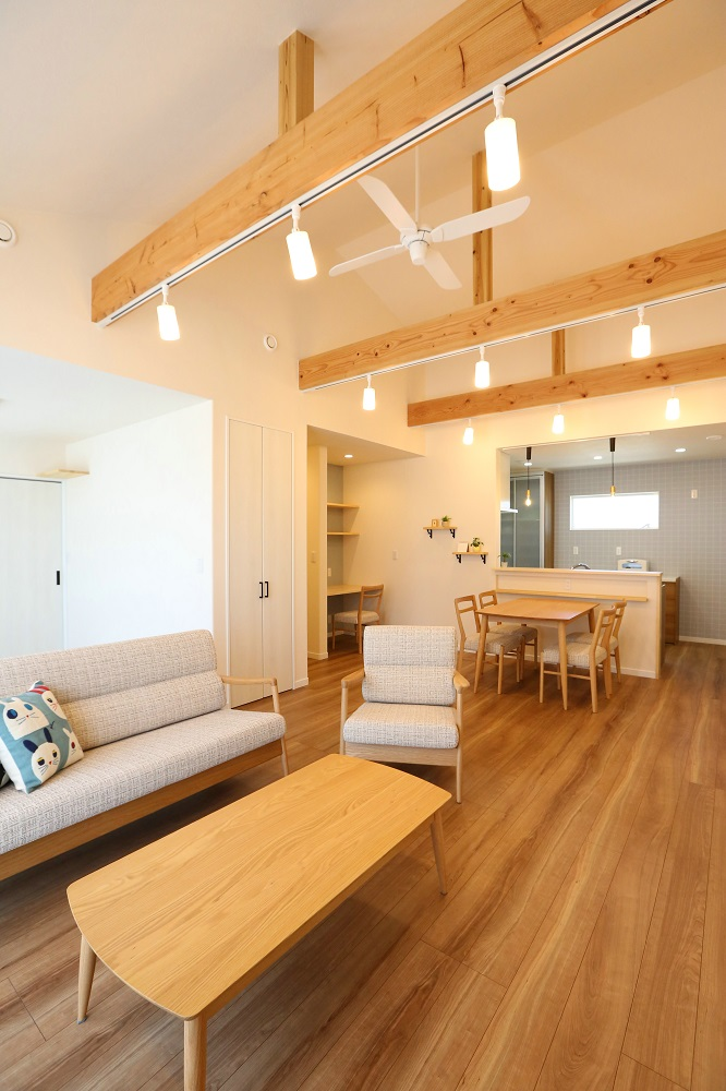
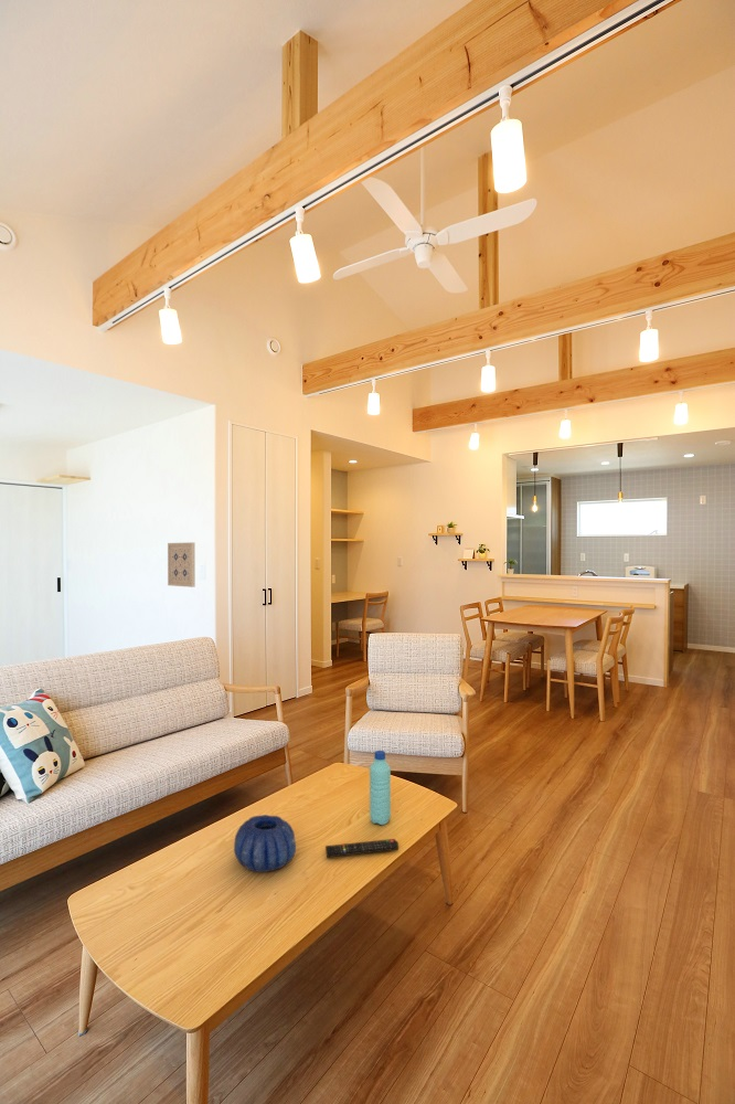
+ wall art [167,541,196,588]
+ decorative bowl [233,814,297,873]
+ remote control [324,838,400,858]
+ water bottle [369,750,392,826]
